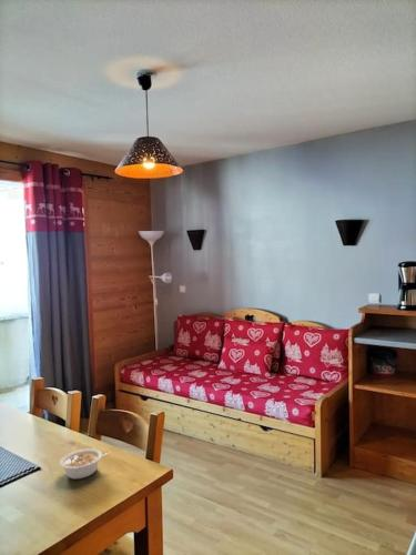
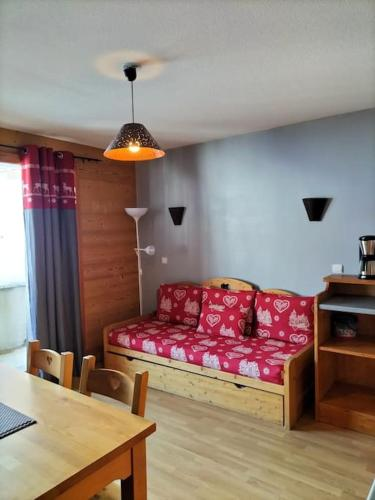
- legume [59,447,111,480]
